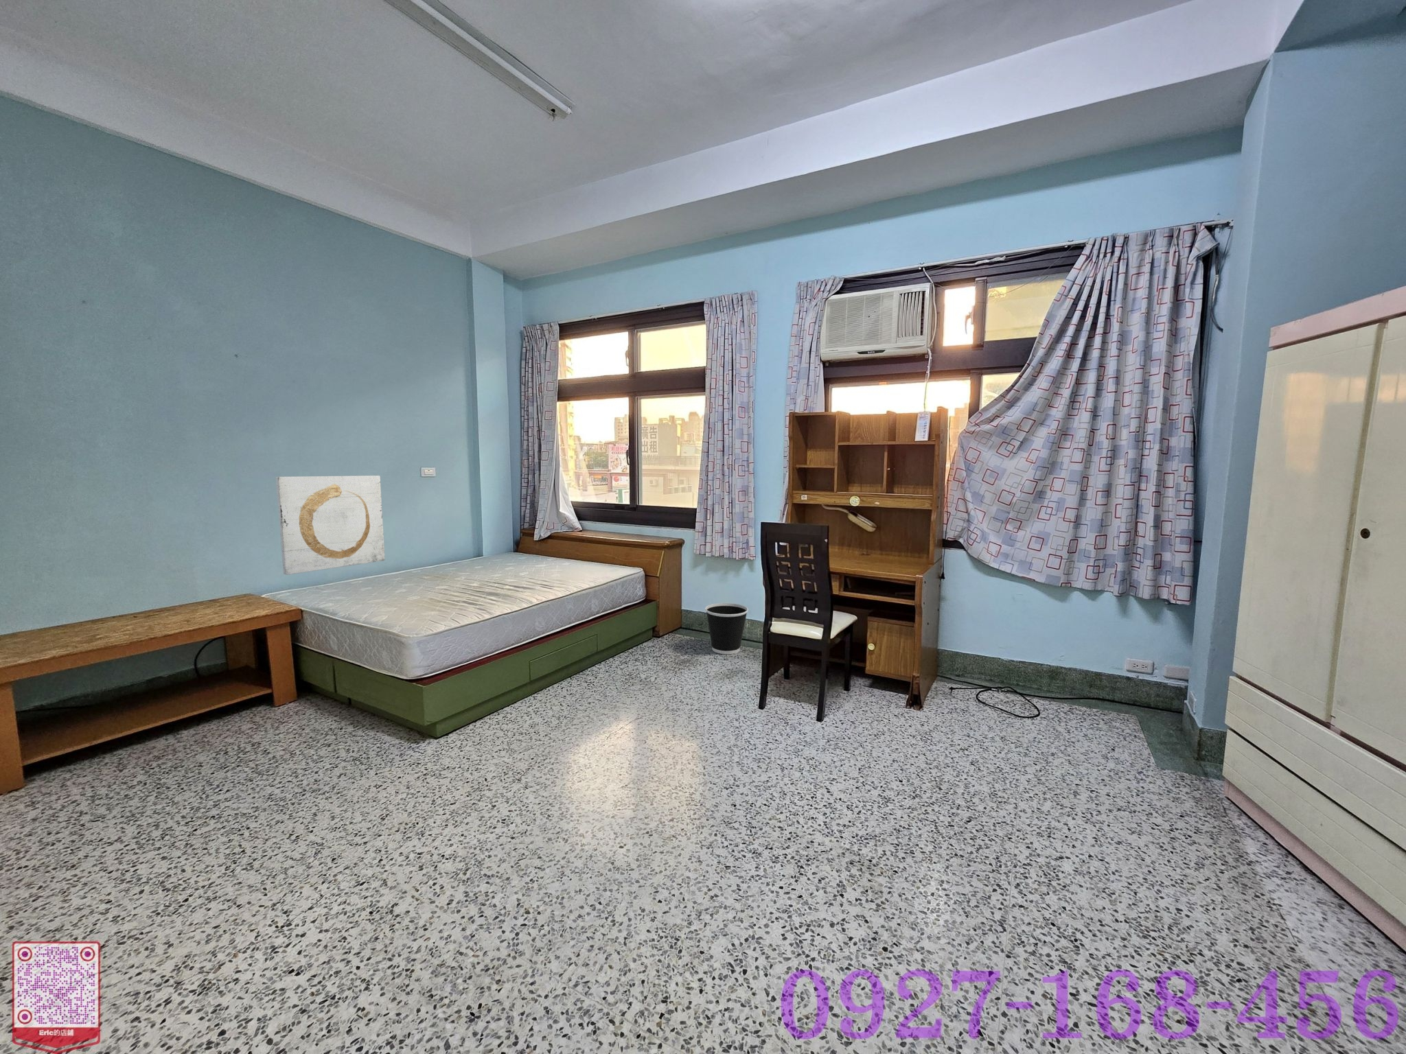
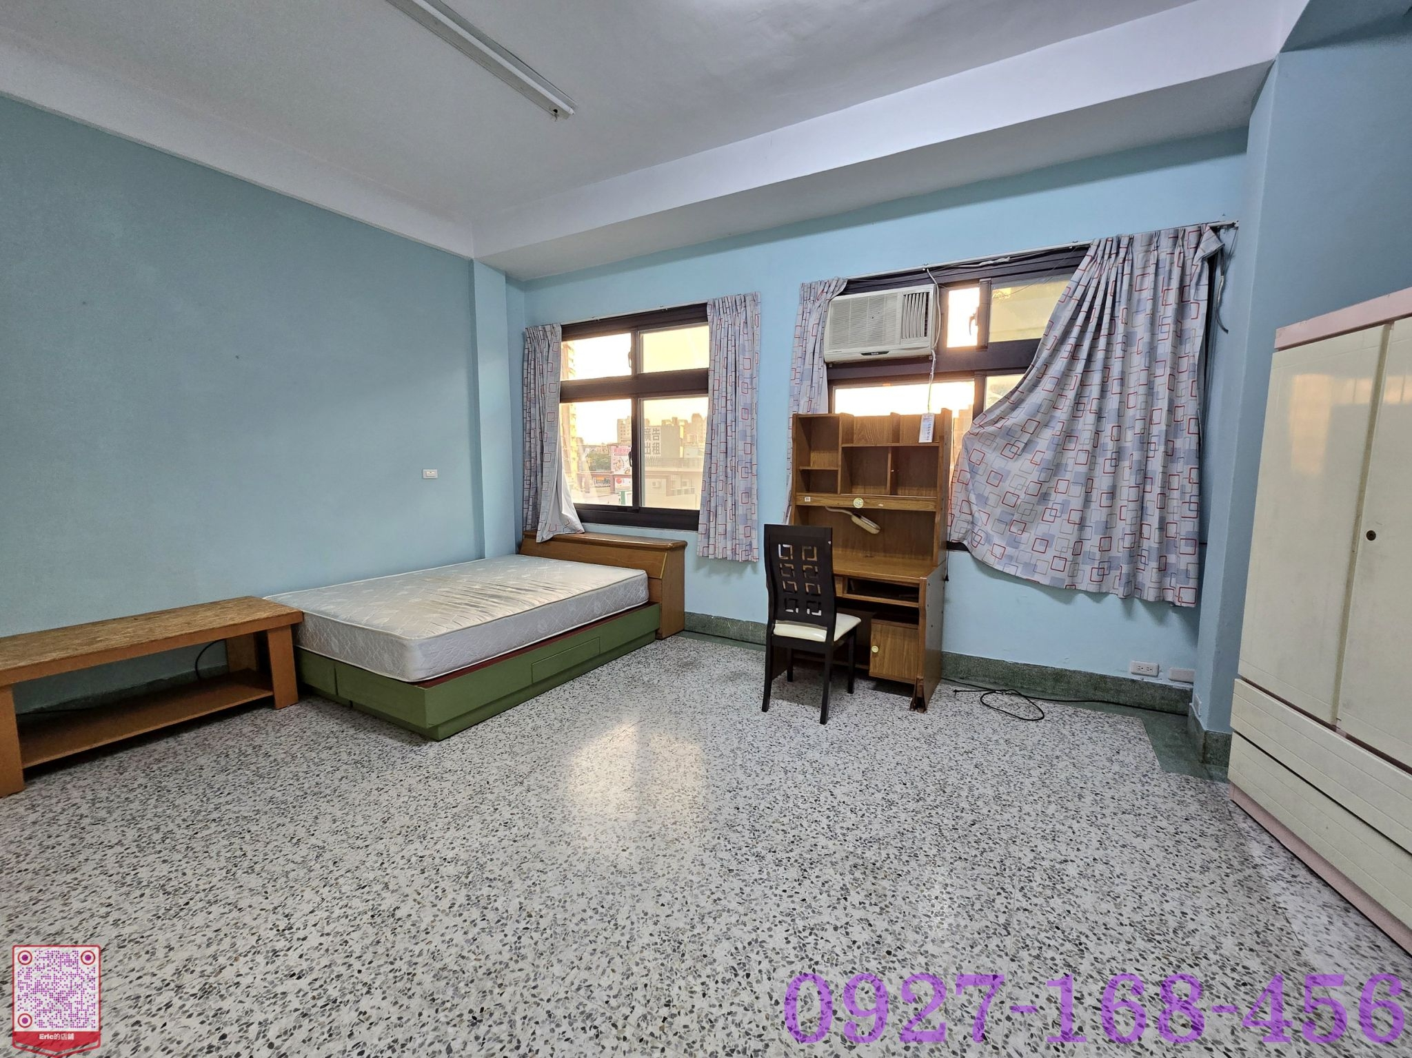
- wall art [276,475,385,576]
- wastebasket [704,602,749,654]
